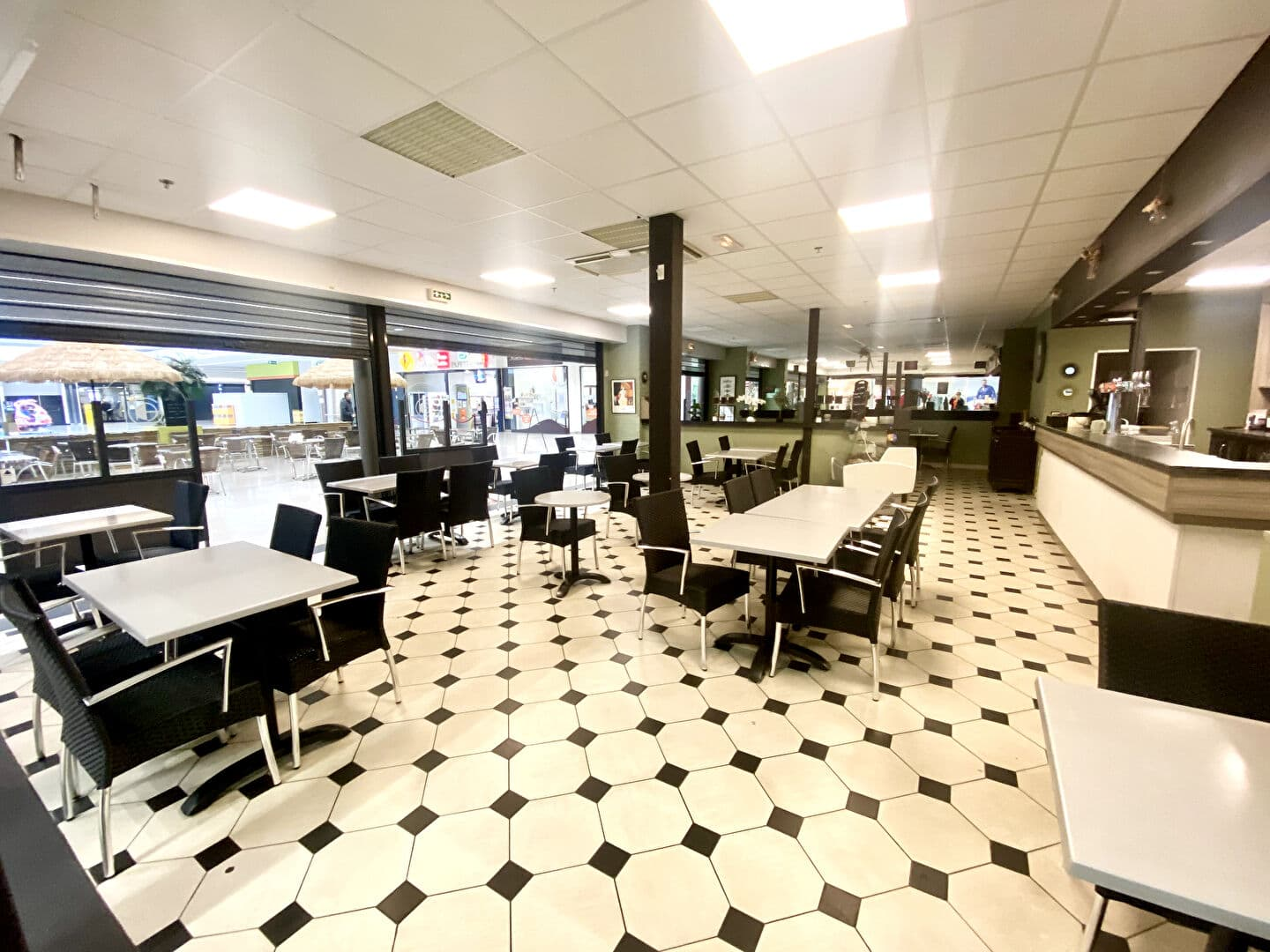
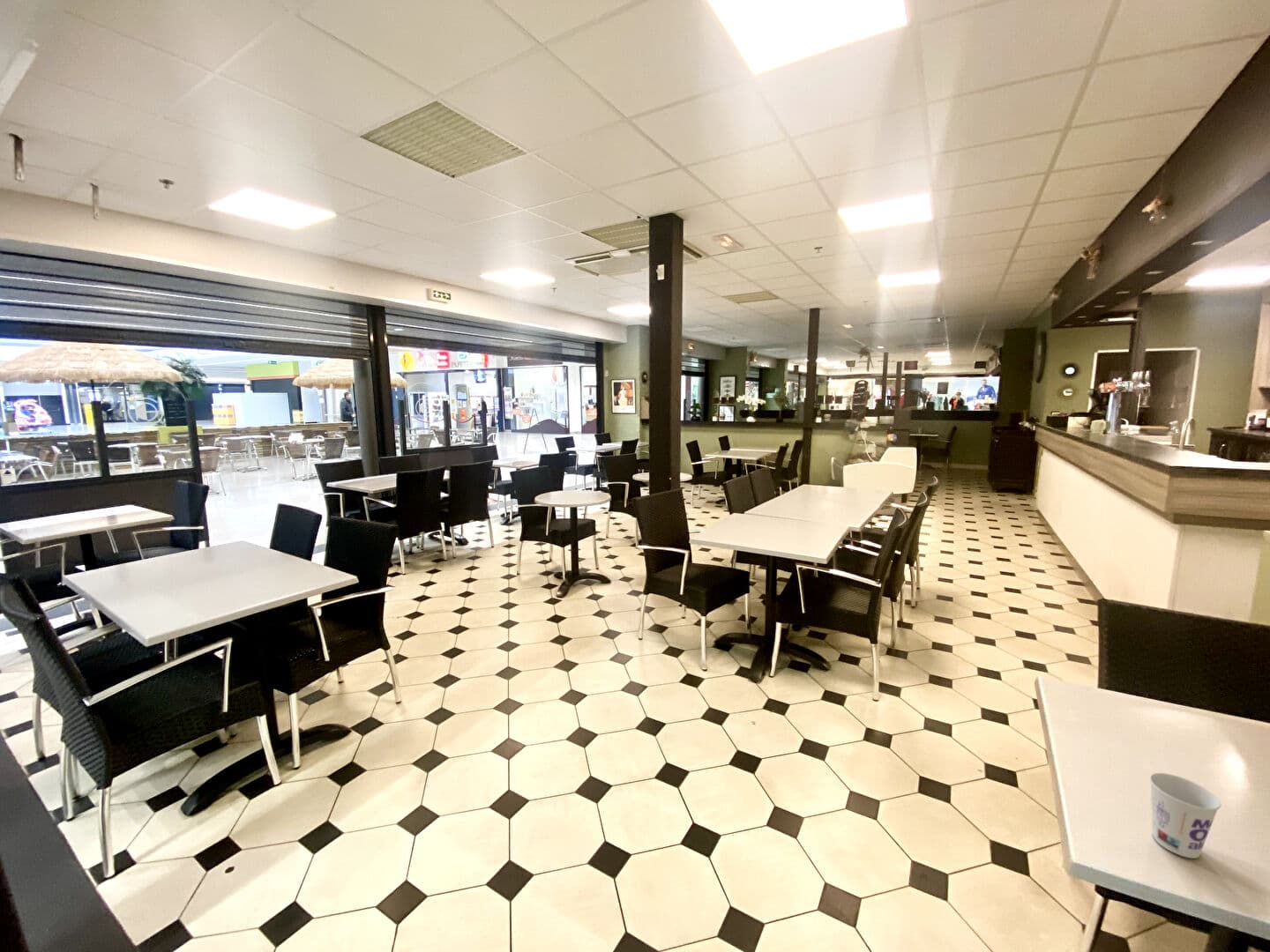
+ cup [1148,772,1221,859]
